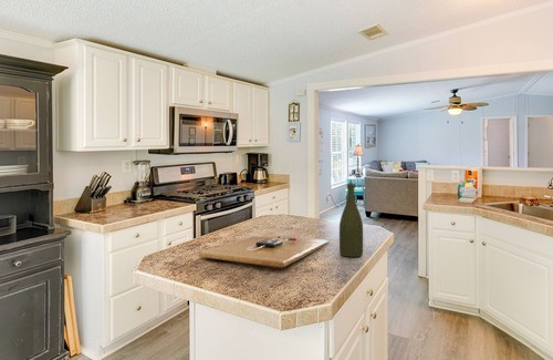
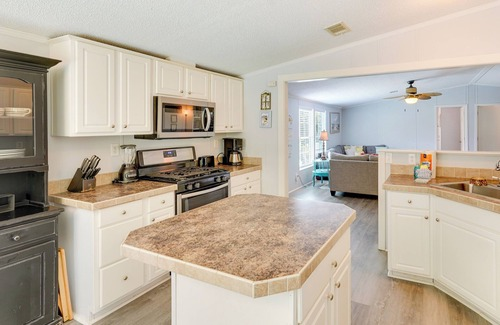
- cutting board [198,235,330,268]
- bottle [338,183,364,258]
